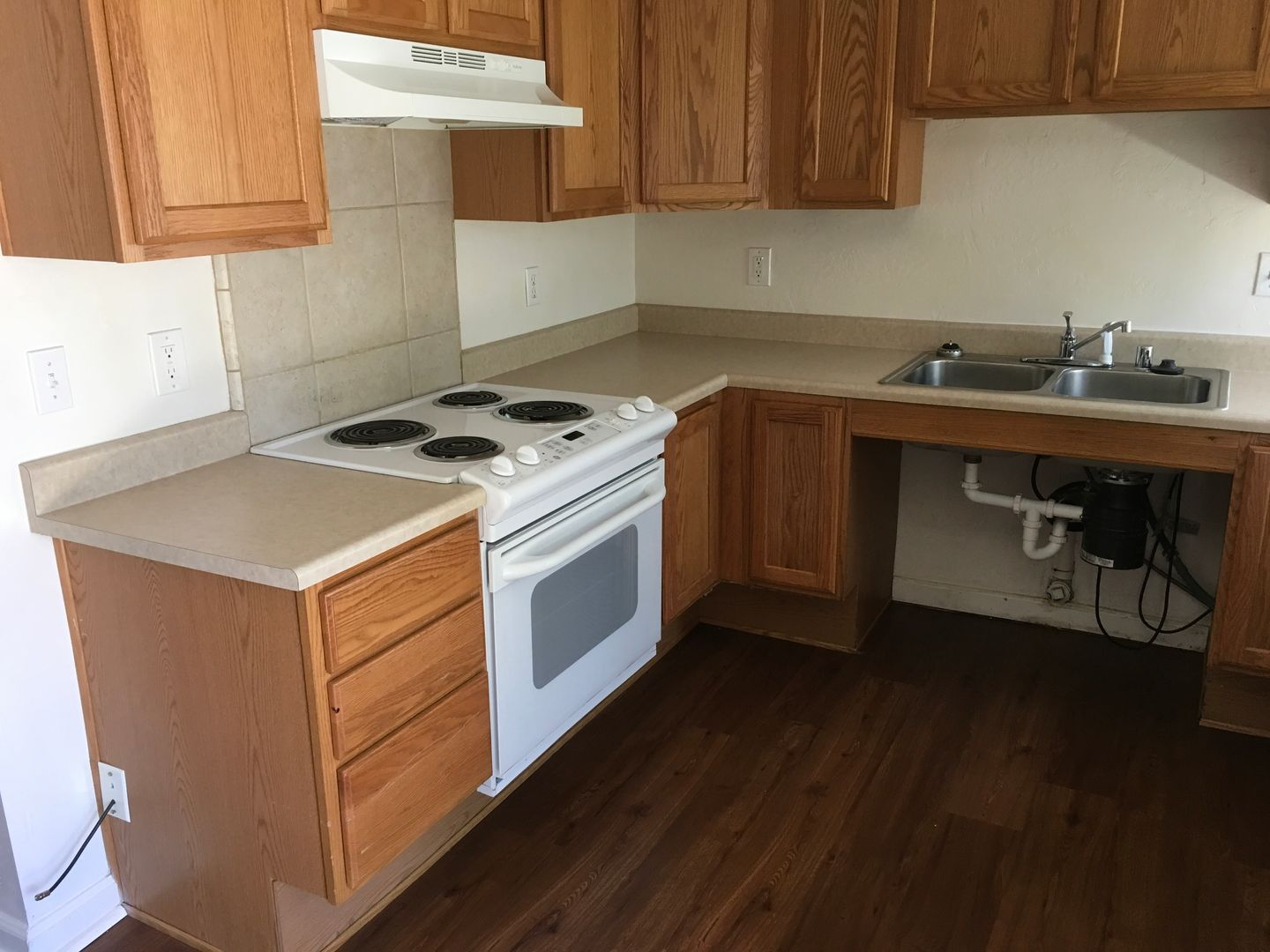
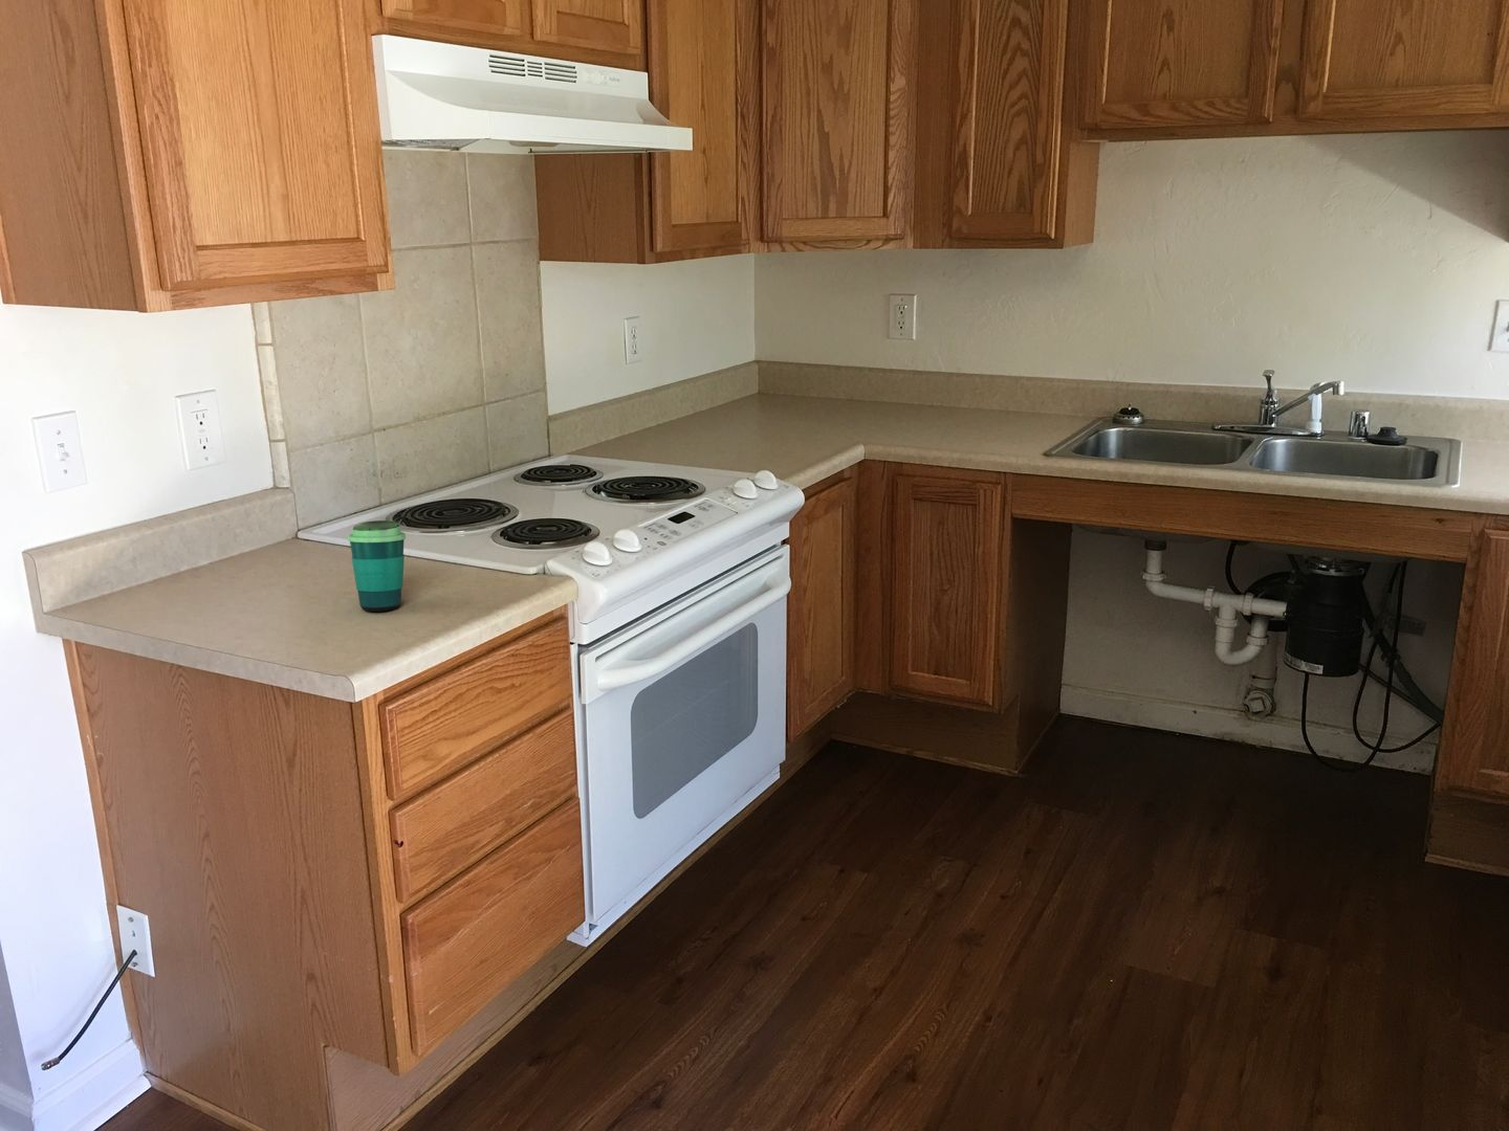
+ cup [347,519,406,613]
